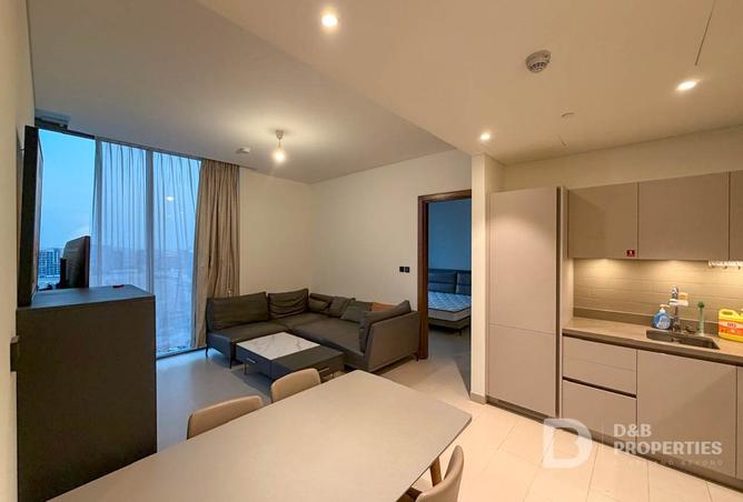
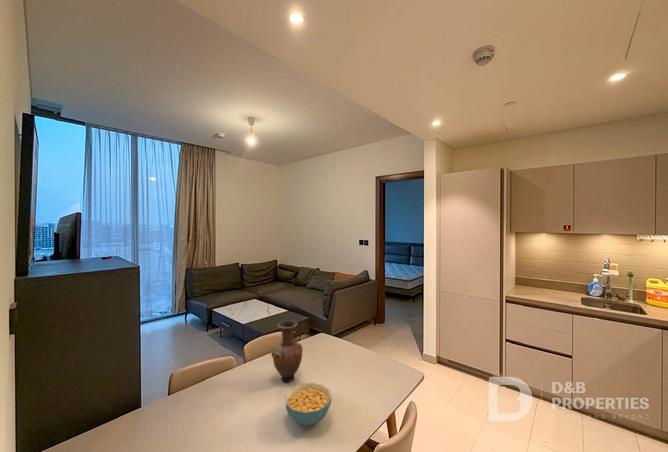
+ vase [270,319,304,383]
+ cereal bowl [284,382,333,426]
